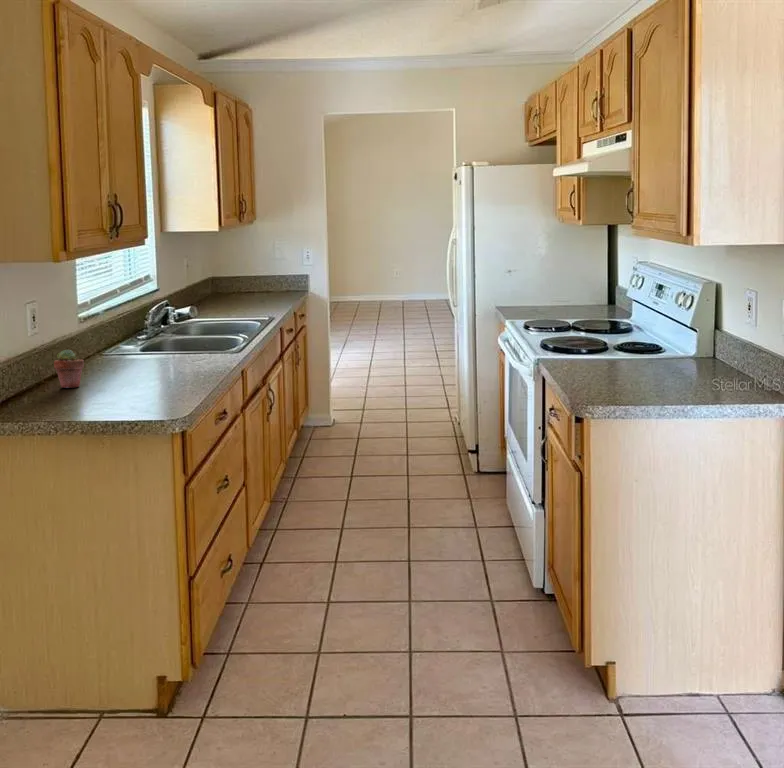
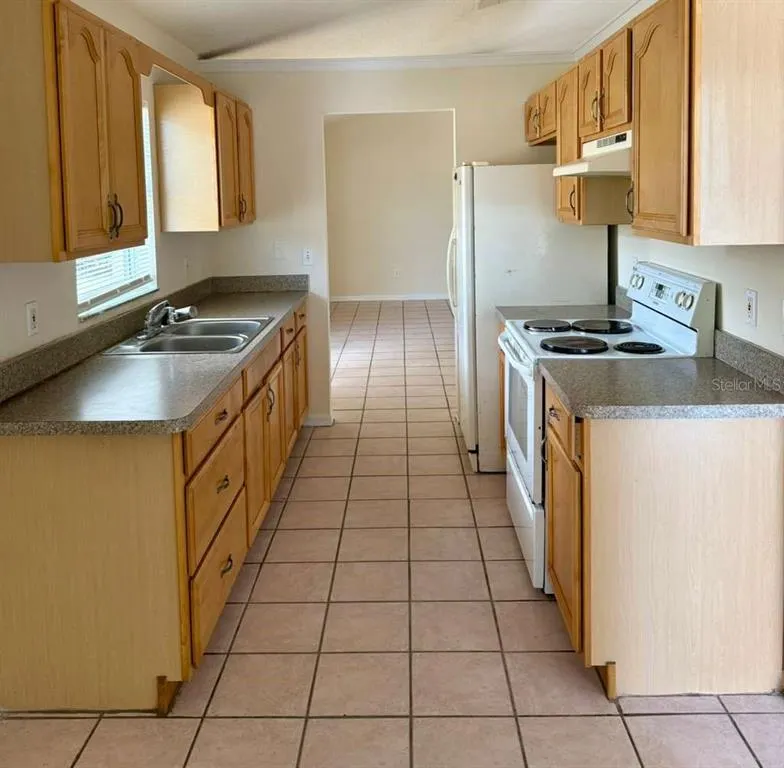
- potted succulent [53,348,85,389]
